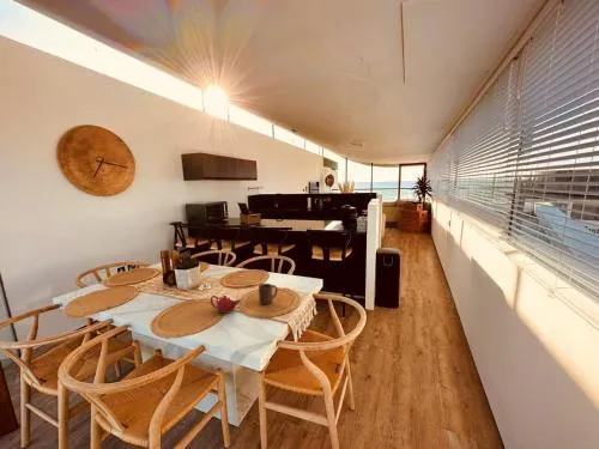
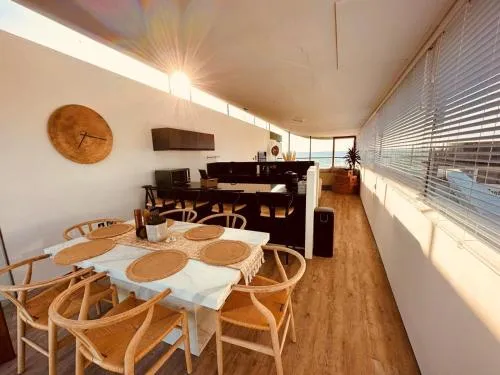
- teapot [210,293,242,315]
- cup [258,283,279,305]
